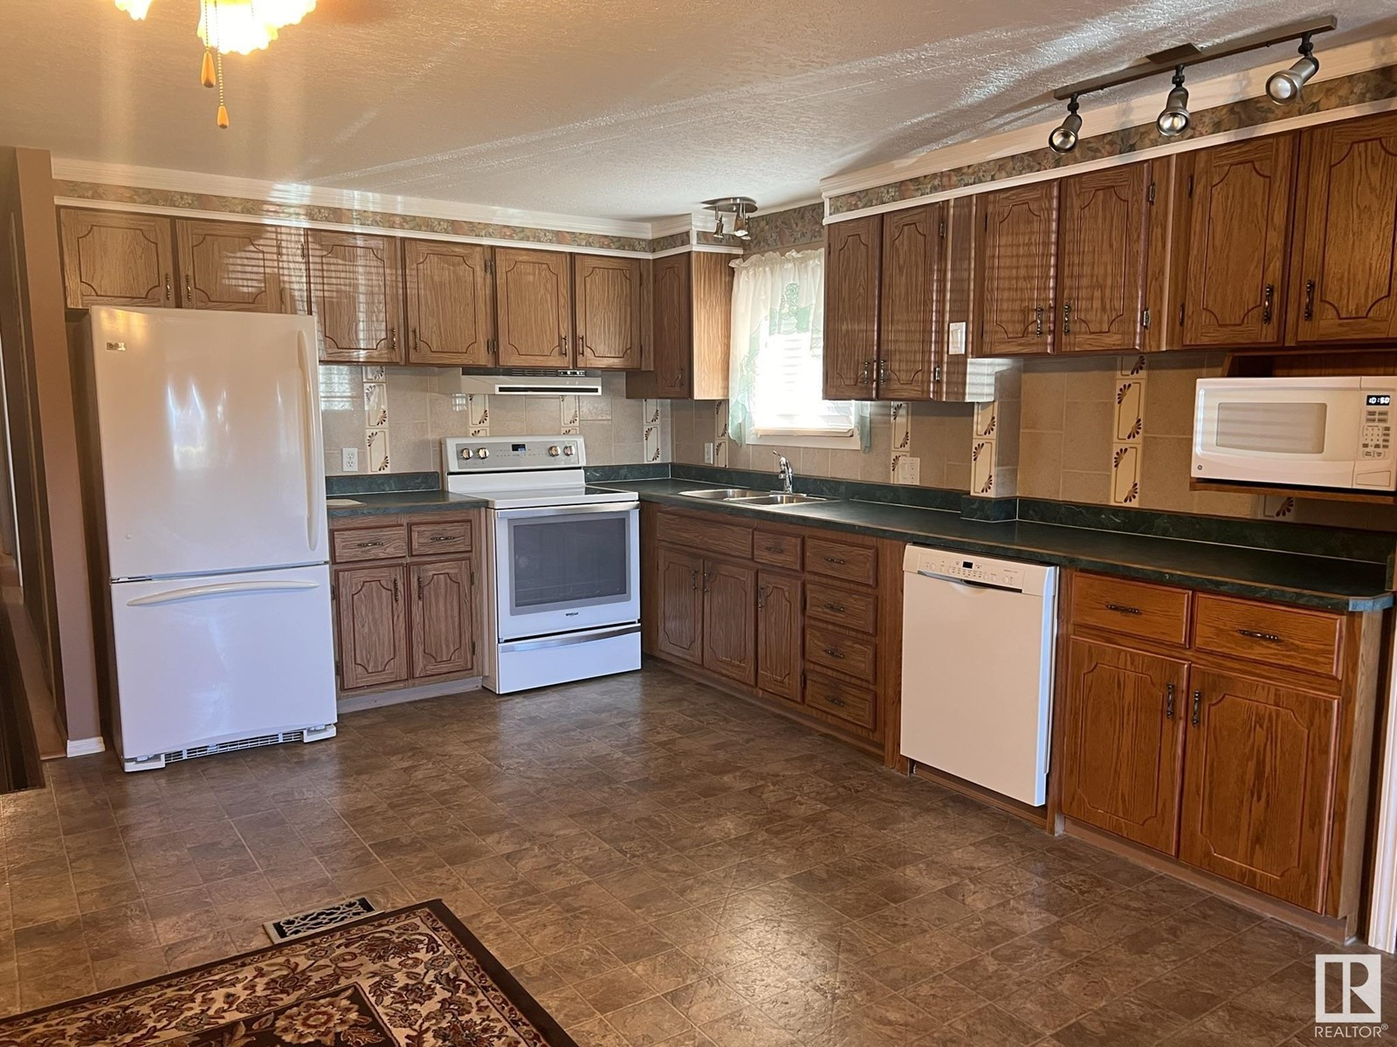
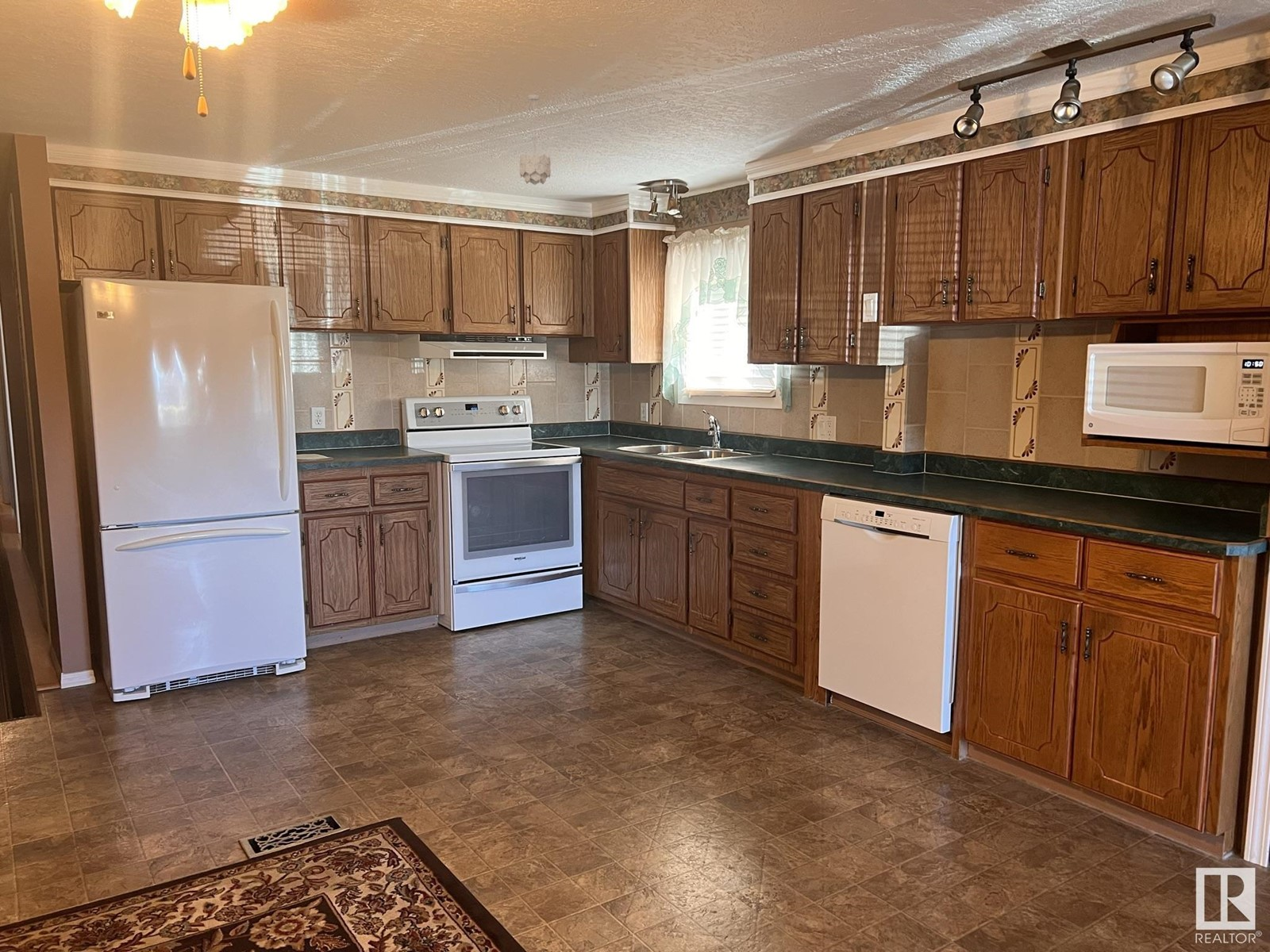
+ pendant light [518,94,552,186]
